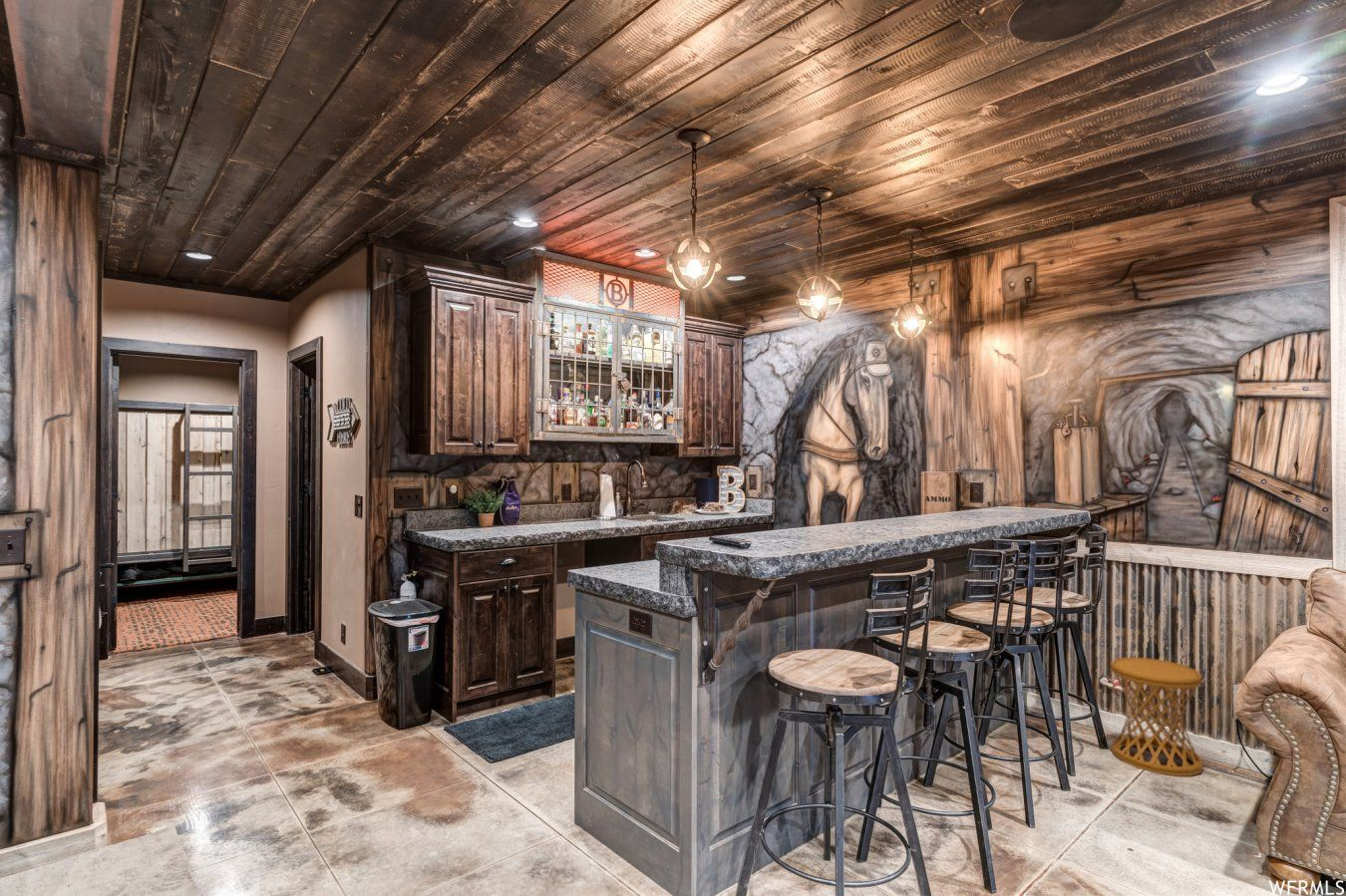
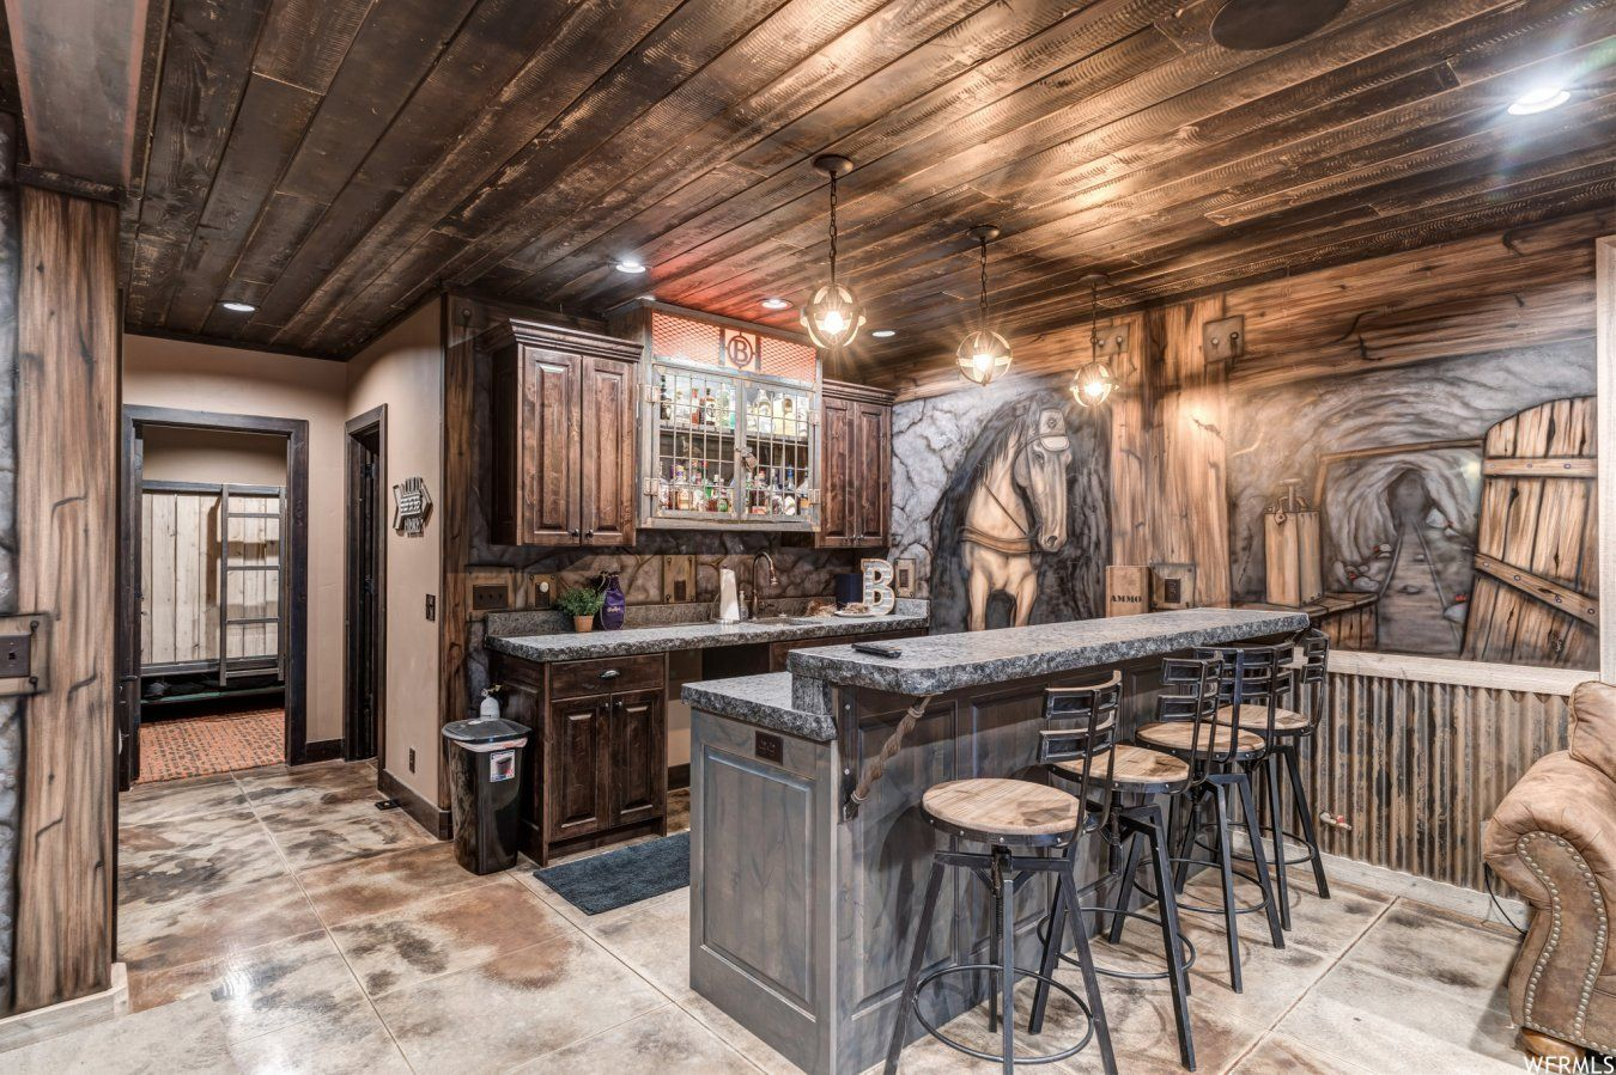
- side table [1110,657,1204,777]
